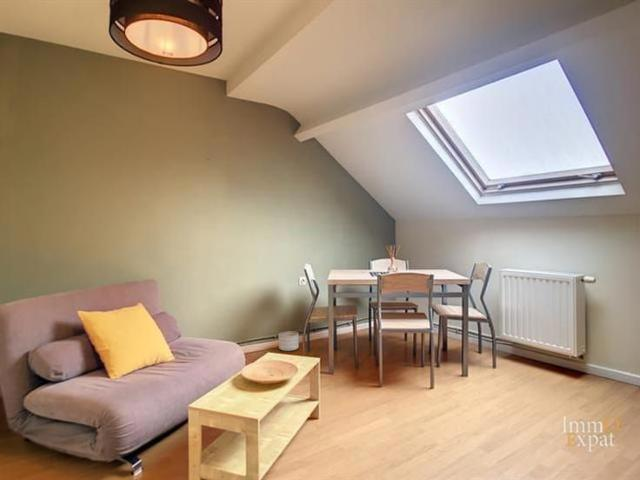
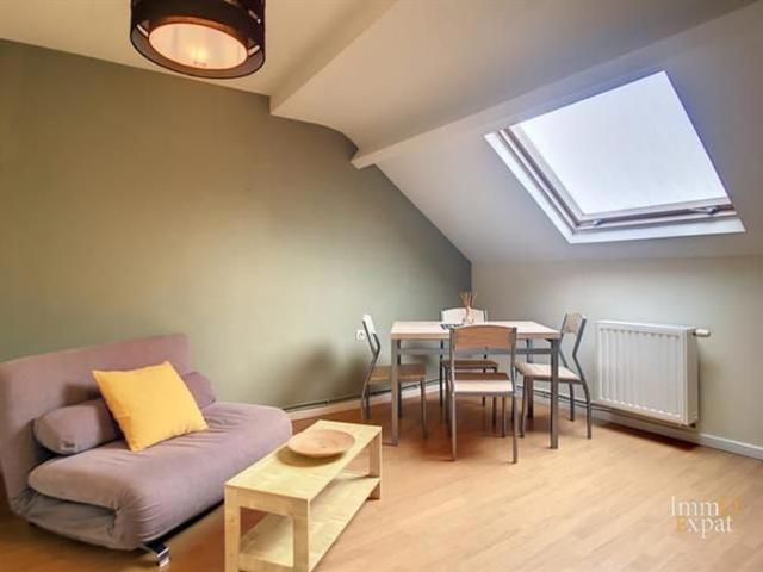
- planter [278,330,300,352]
